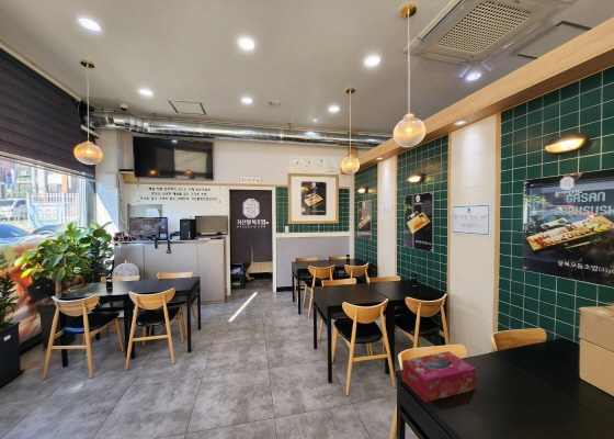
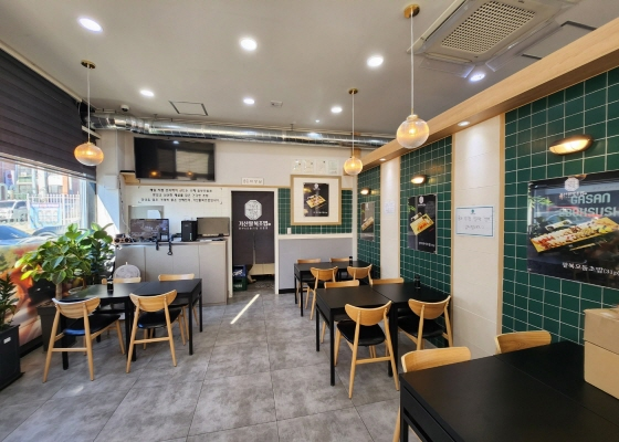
- tissue box [401,350,477,403]
